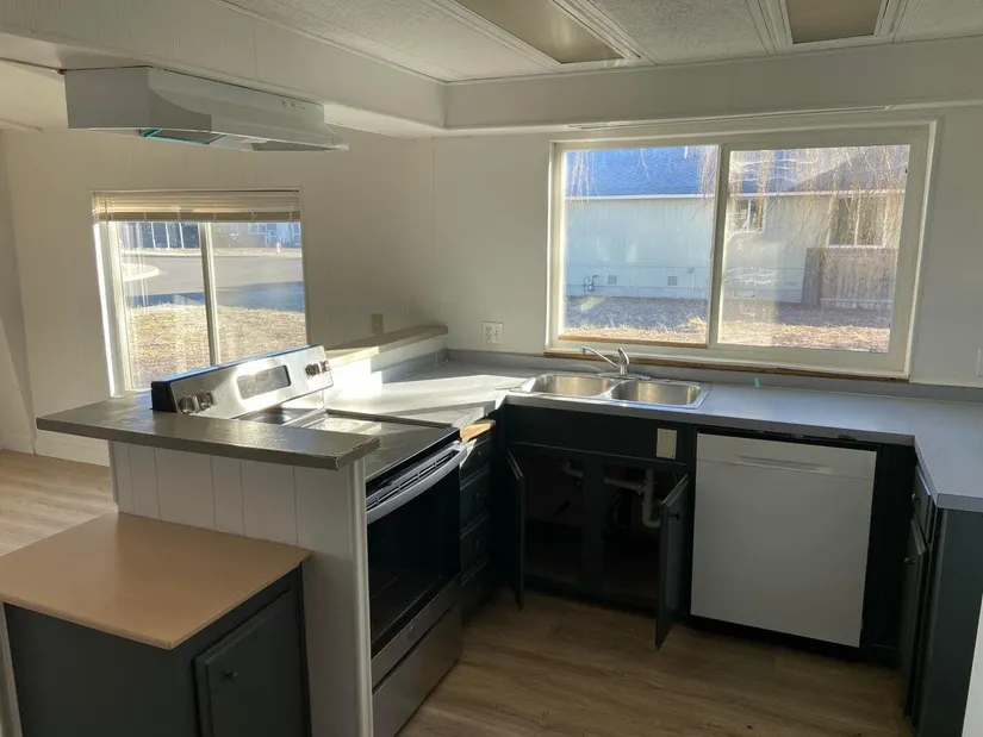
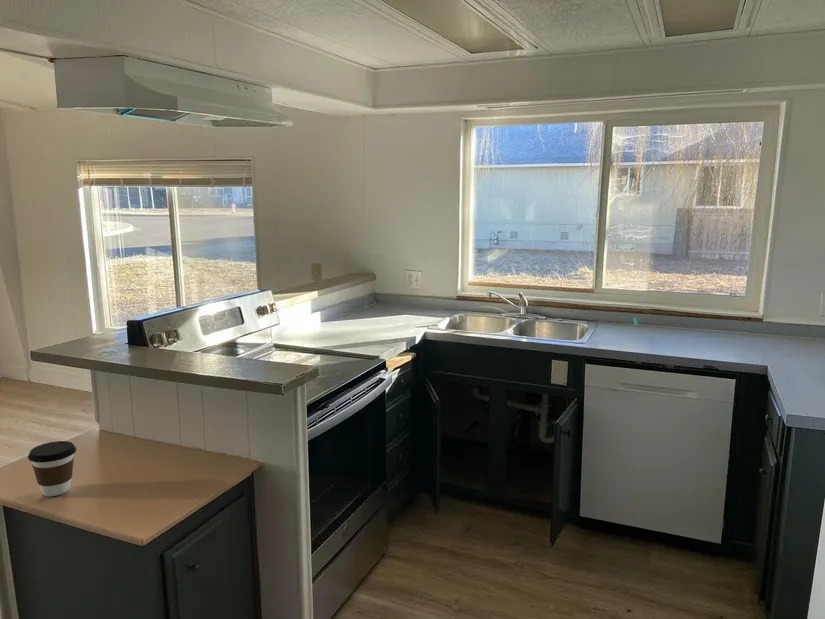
+ coffee cup [27,440,77,497]
